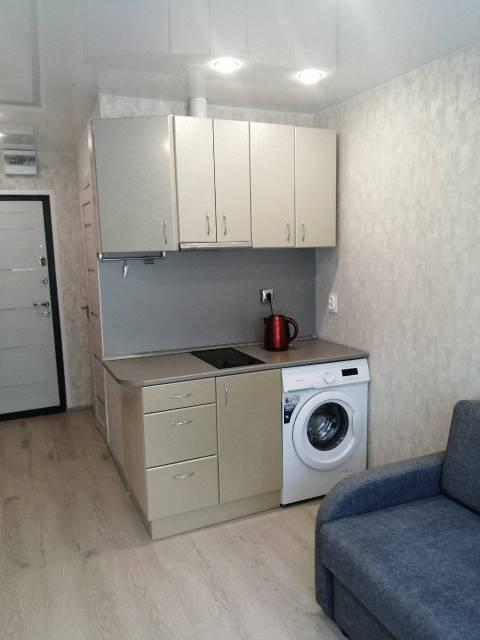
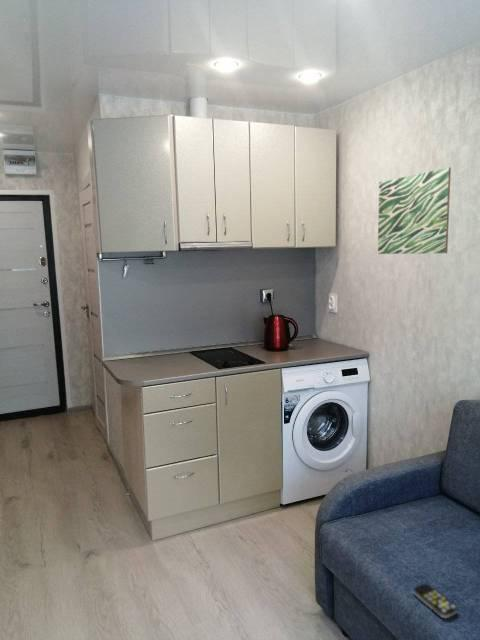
+ wall art [377,166,452,255]
+ remote control [412,583,458,619]
